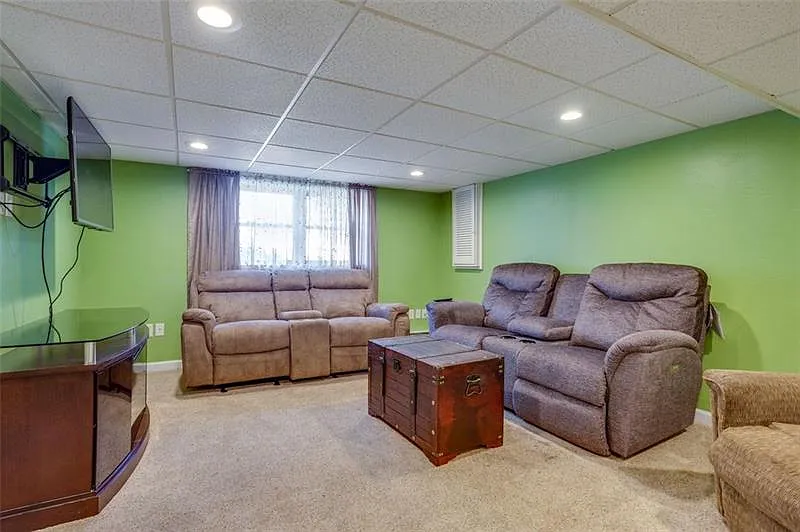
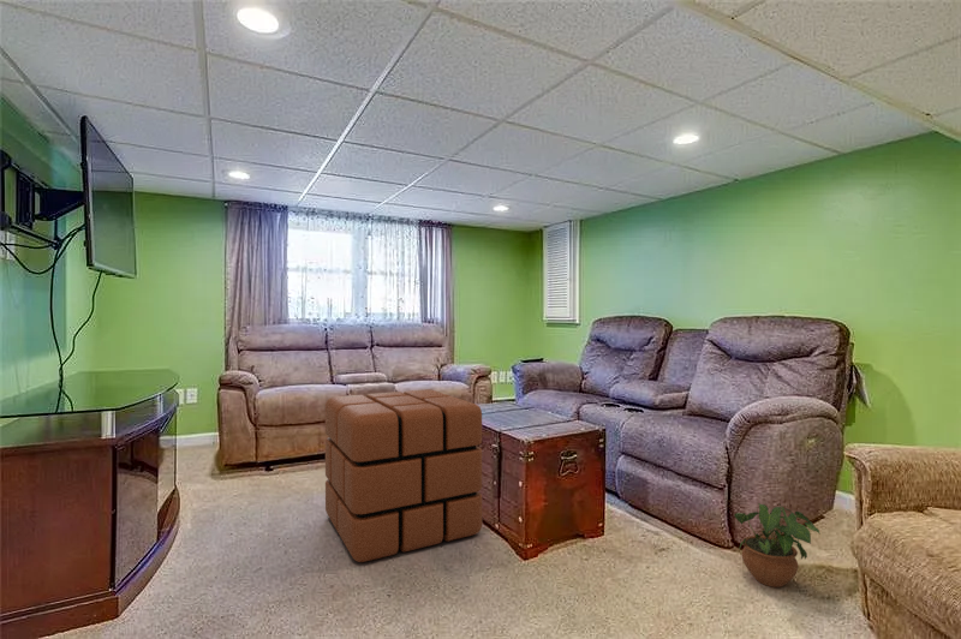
+ pouf [324,388,483,563]
+ potted plant [733,502,822,589]
